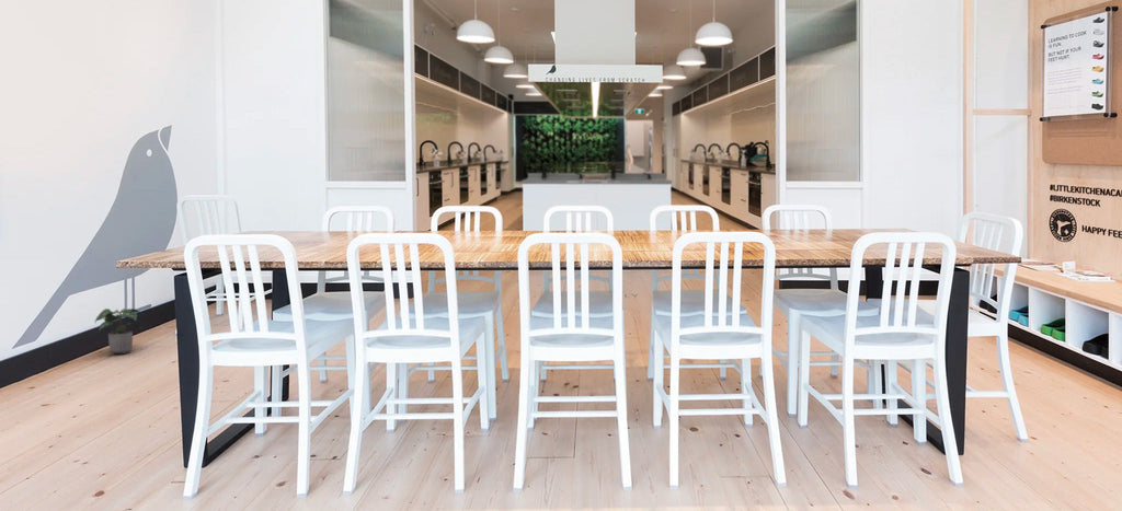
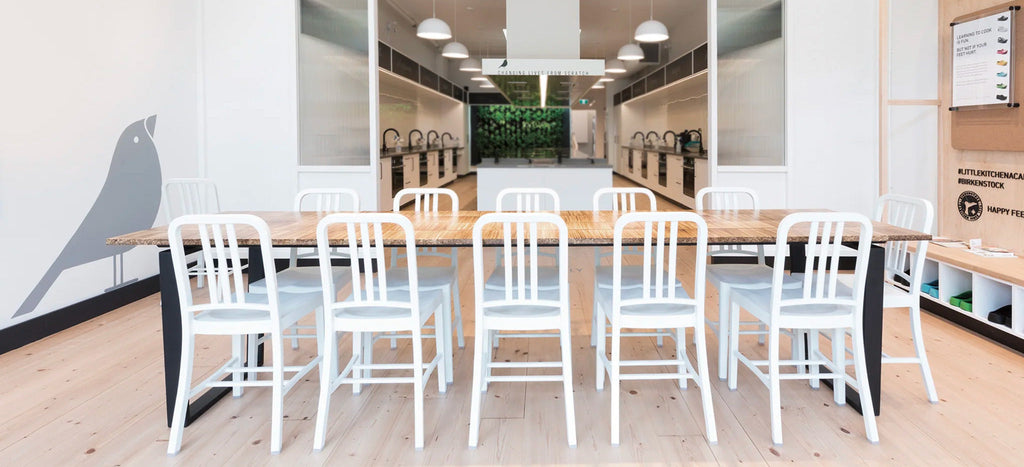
- potted plant [94,307,145,355]
